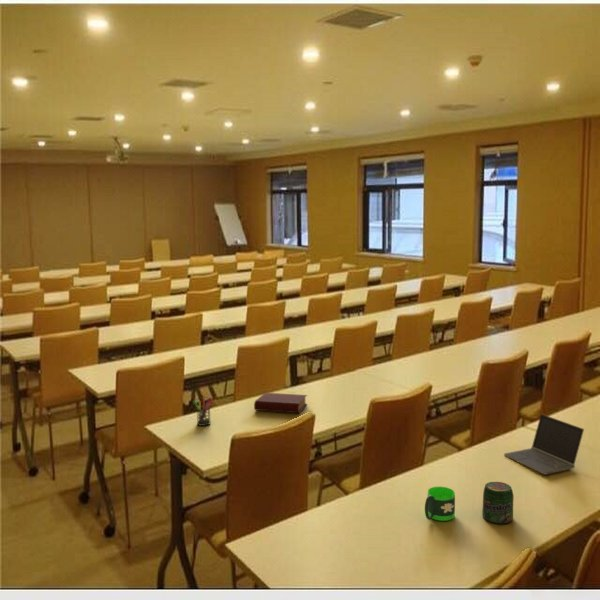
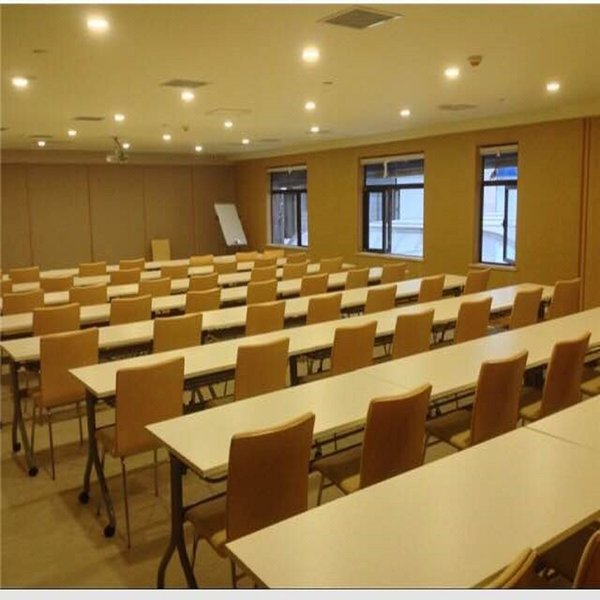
- pen holder [192,394,213,427]
- laptop computer [503,413,585,476]
- jar [481,481,514,525]
- mug [424,486,456,522]
- book [253,392,308,414]
